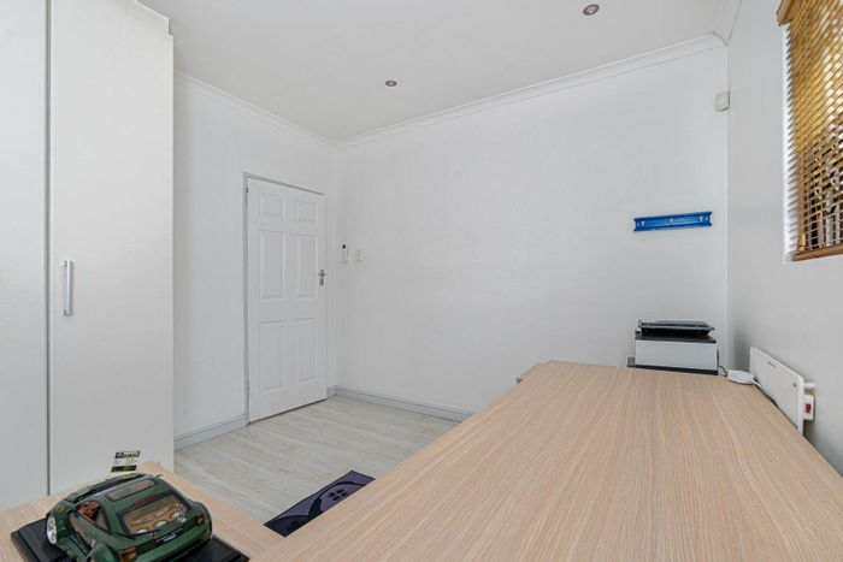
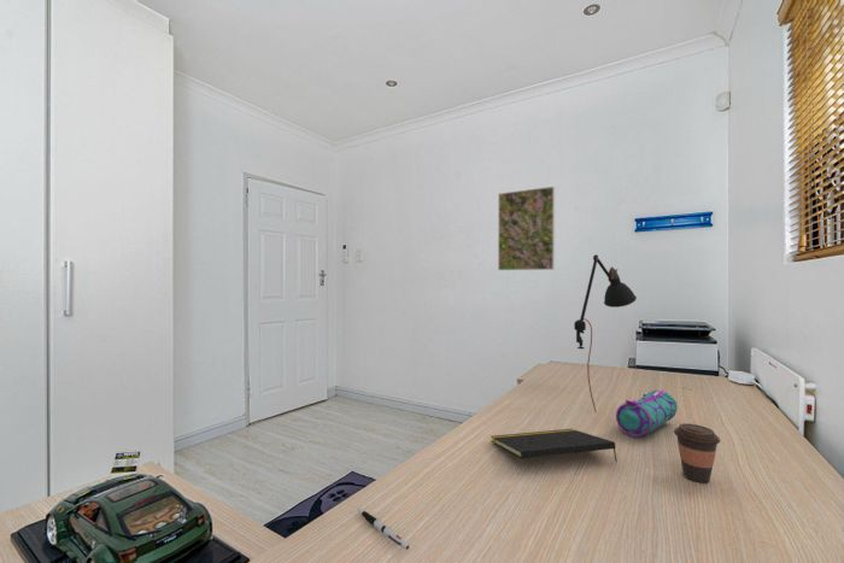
+ coffee cup [673,422,721,483]
+ desk lamp [573,253,638,414]
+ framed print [497,186,556,271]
+ notepad [490,428,619,463]
+ pencil case [615,388,679,438]
+ pen [357,508,410,551]
